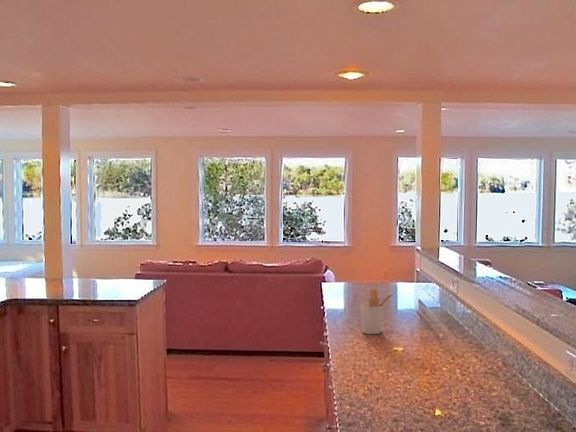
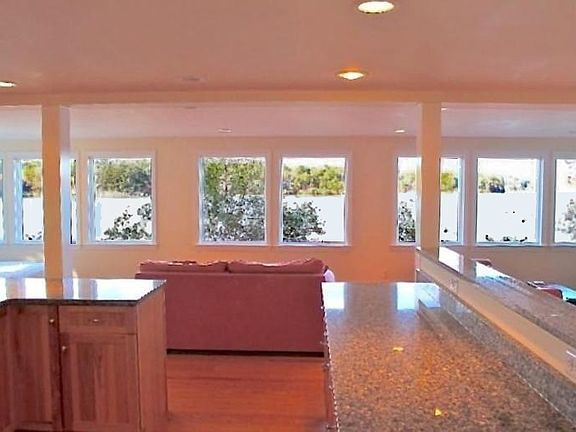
- utensil holder [359,288,395,335]
